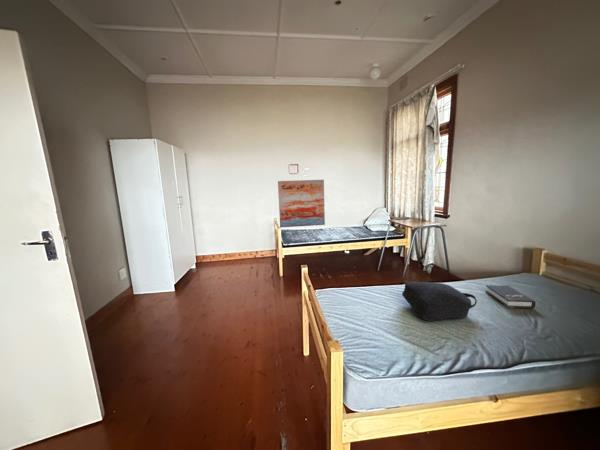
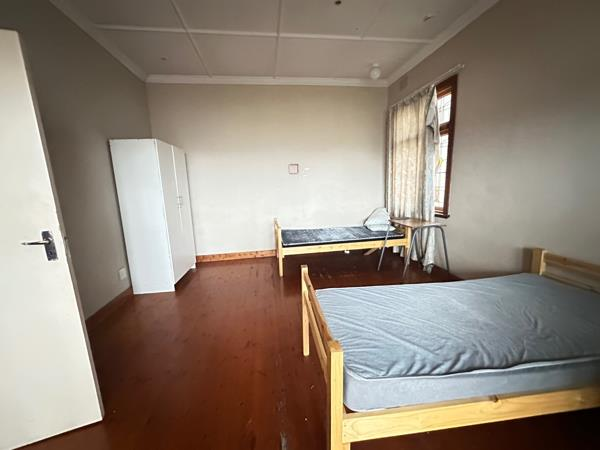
- hardback book [485,284,536,309]
- wall art [277,179,326,228]
- backpack [401,281,478,322]
